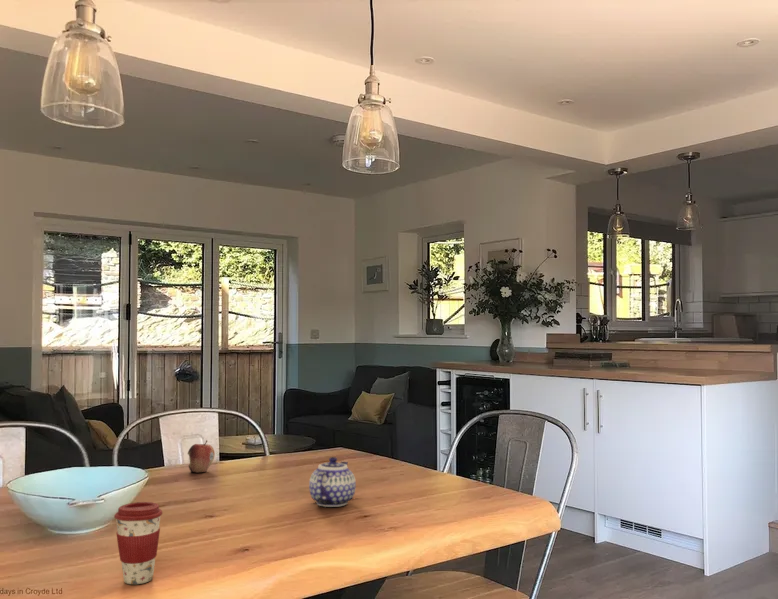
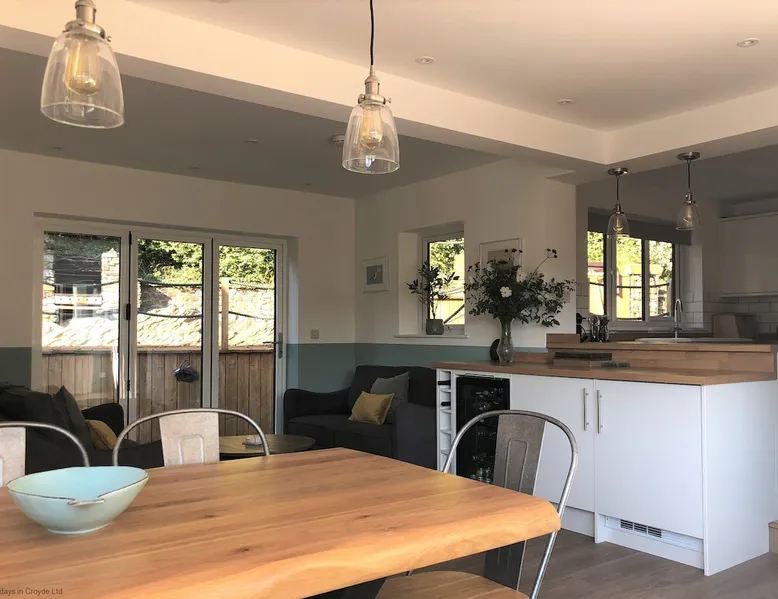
- fruit [187,439,216,474]
- coffee cup [113,501,164,585]
- teapot [308,456,357,508]
